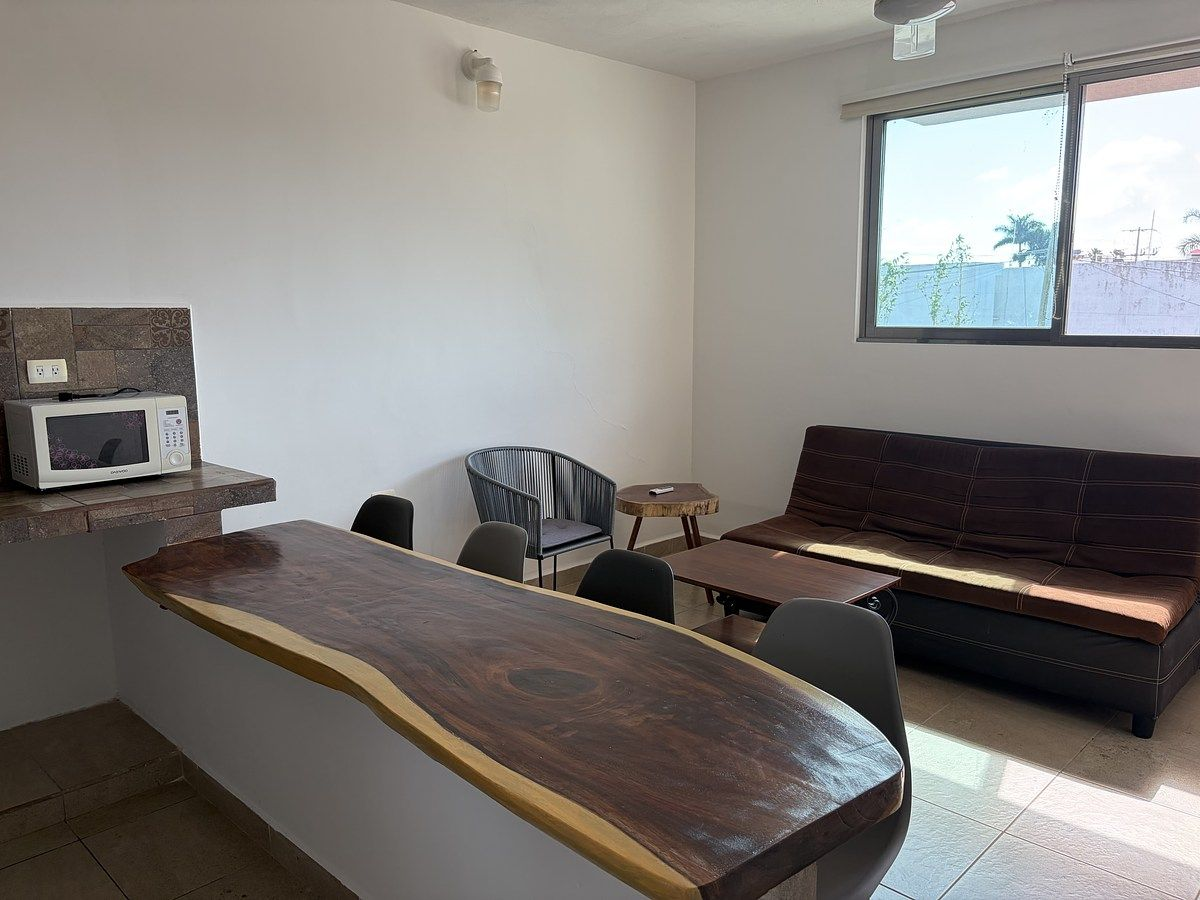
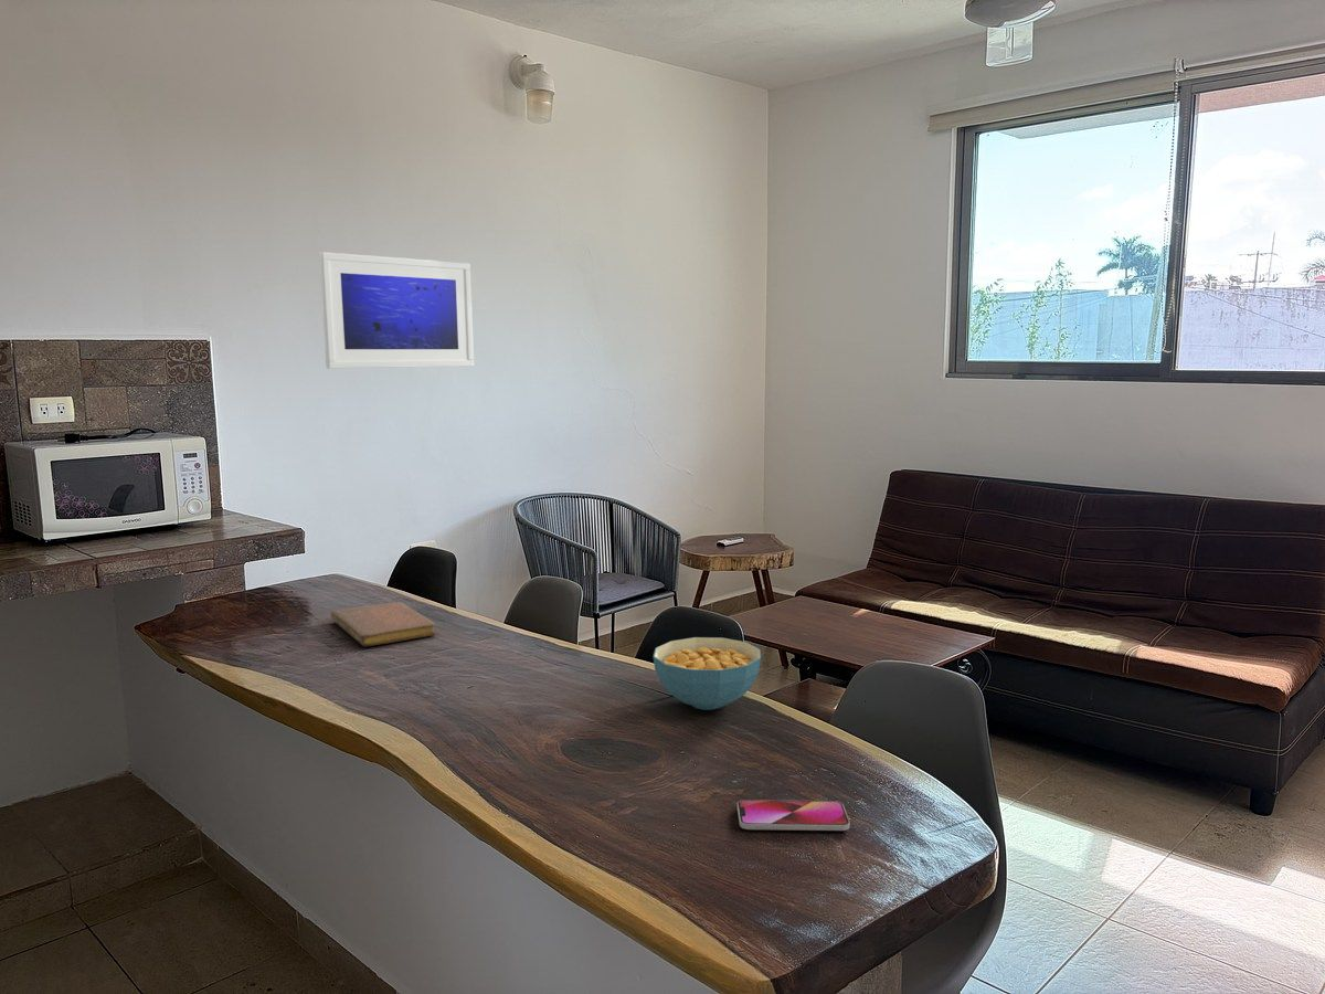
+ cereal bowl [651,636,762,711]
+ notebook [330,601,436,647]
+ smartphone [736,799,850,832]
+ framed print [318,251,475,370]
